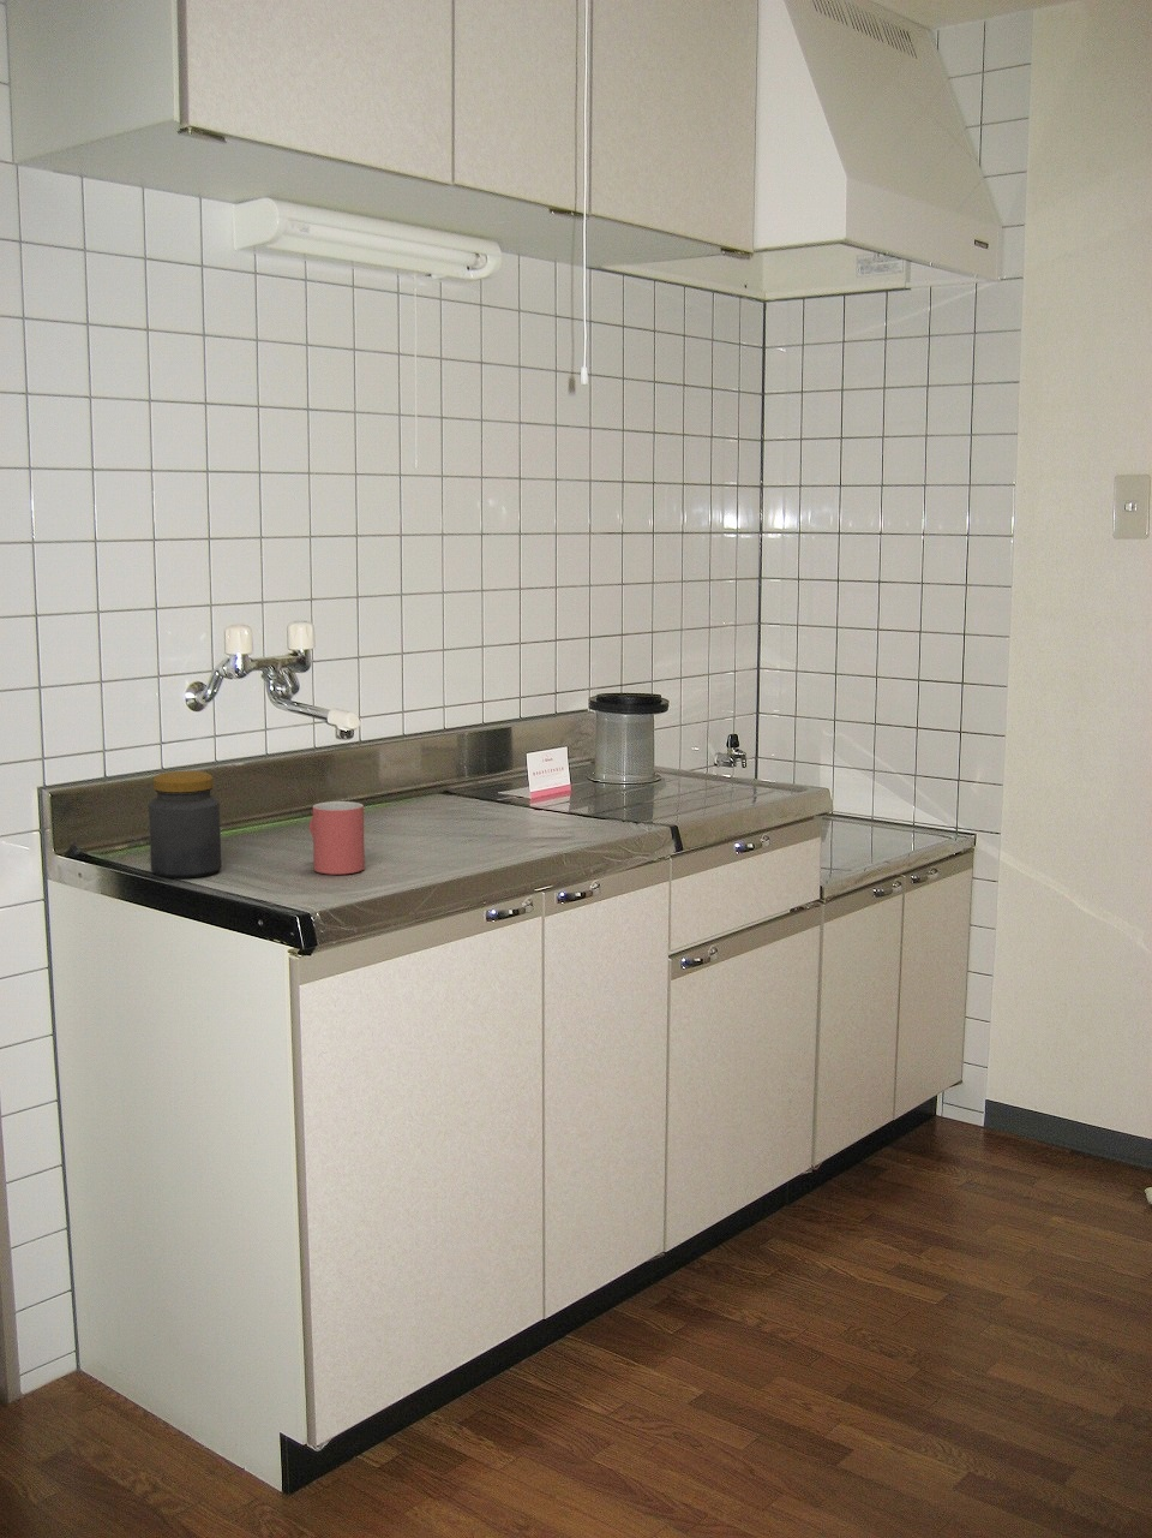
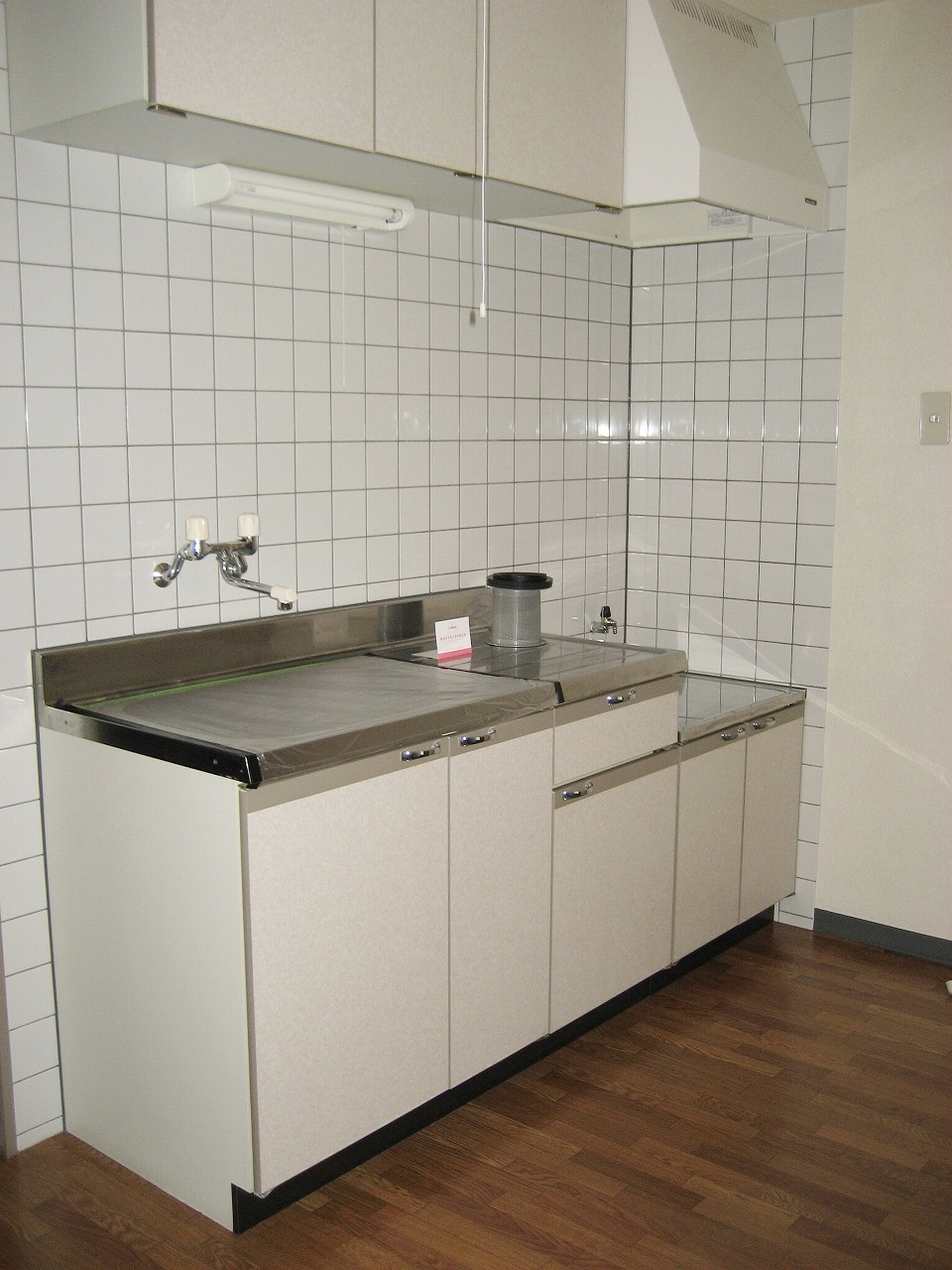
- jar [148,770,221,879]
- mug [309,800,365,876]
